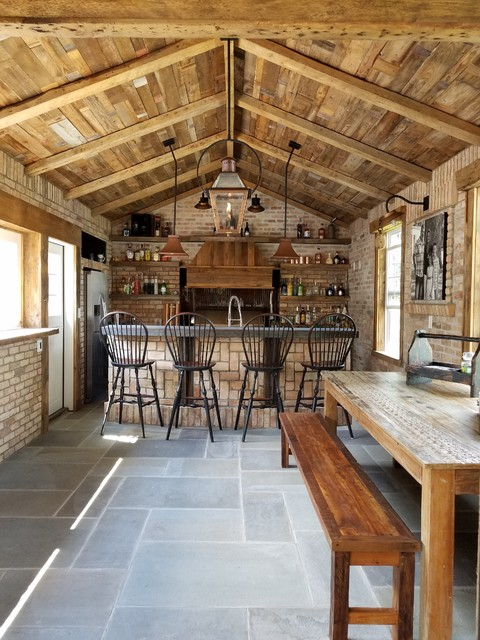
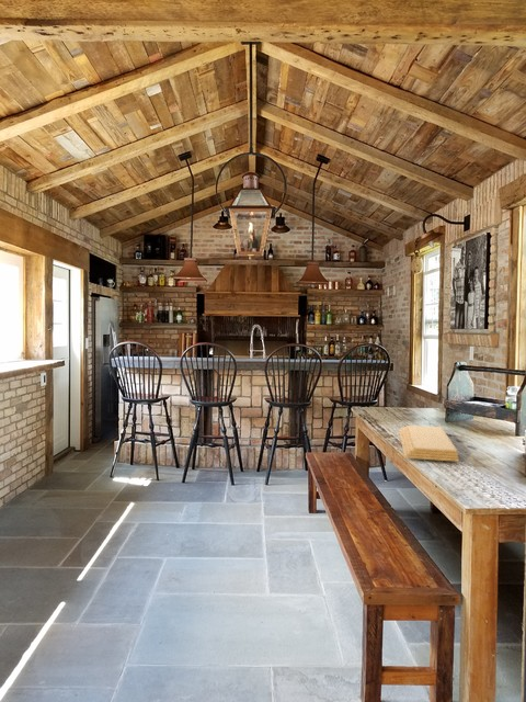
+ cutting board [398,424,460,463]
